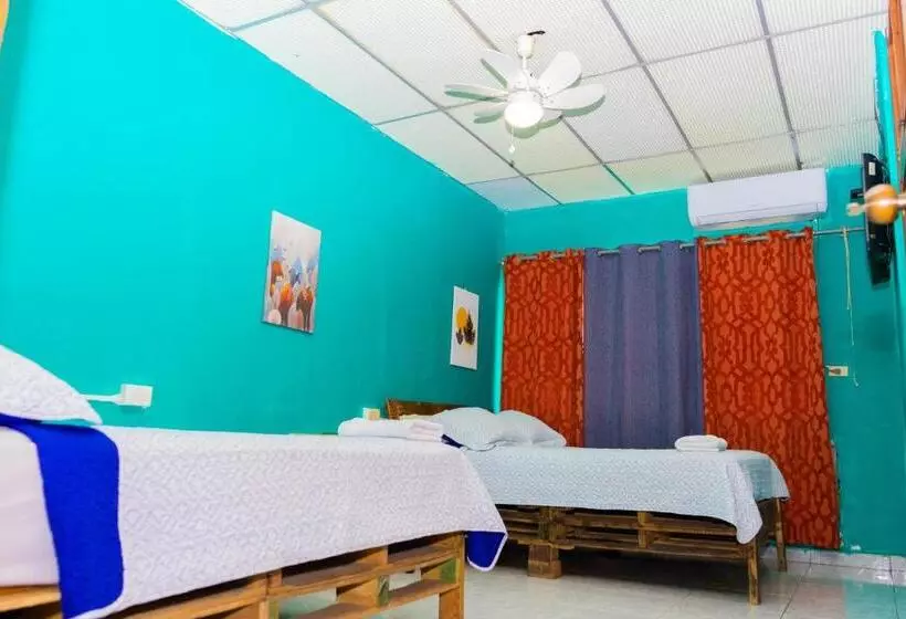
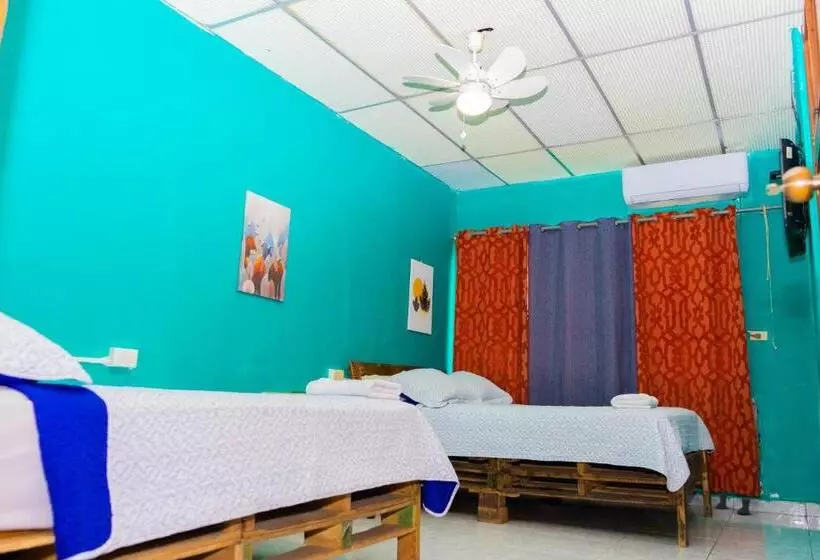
+ boots [714,493,753,515]
